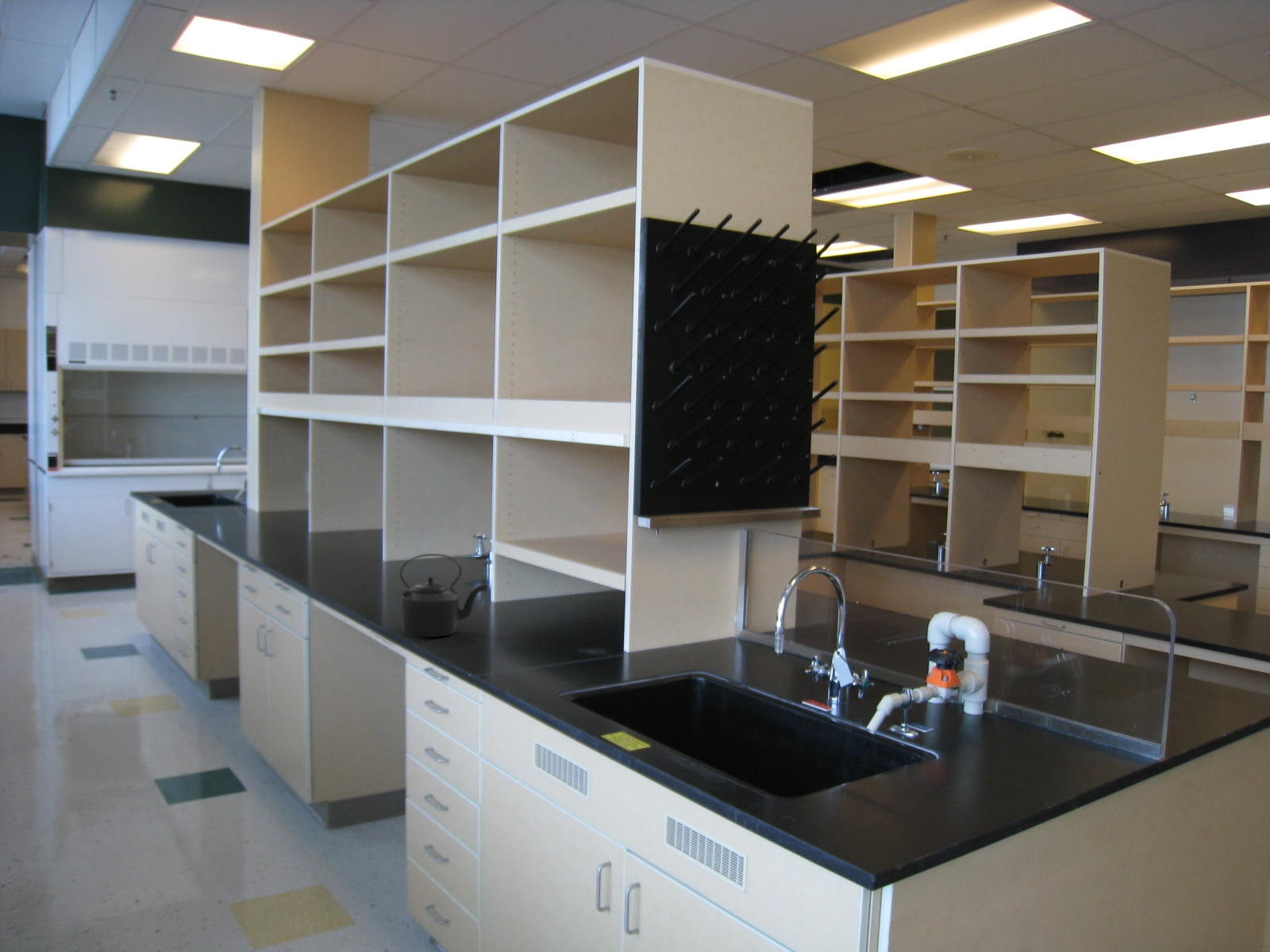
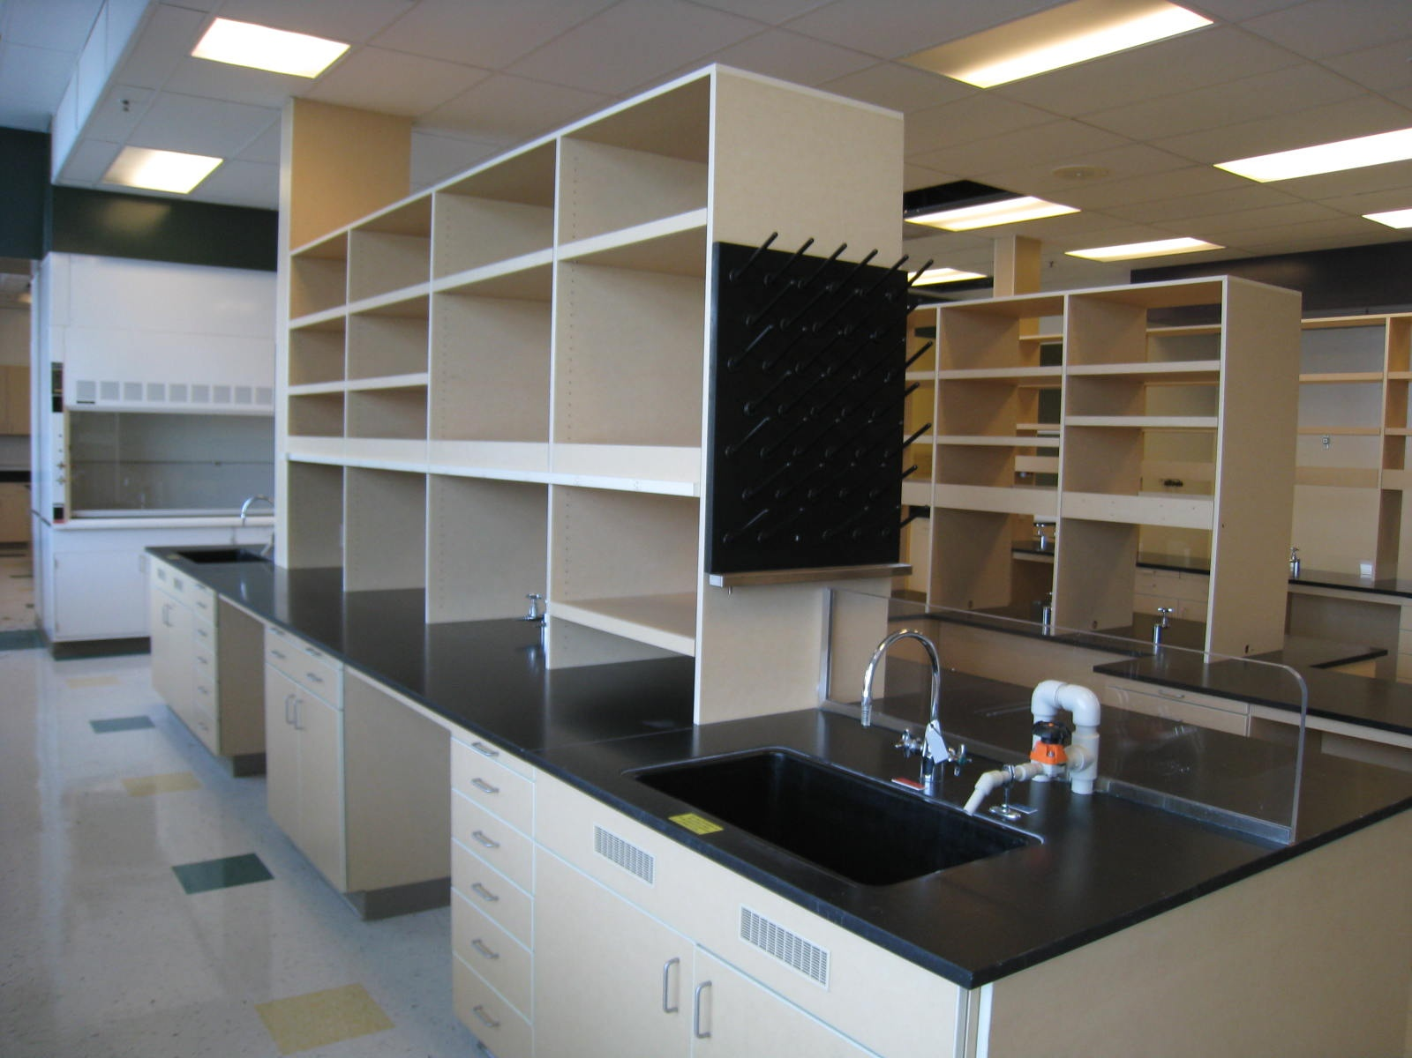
- kettle [398,553,489,638]
